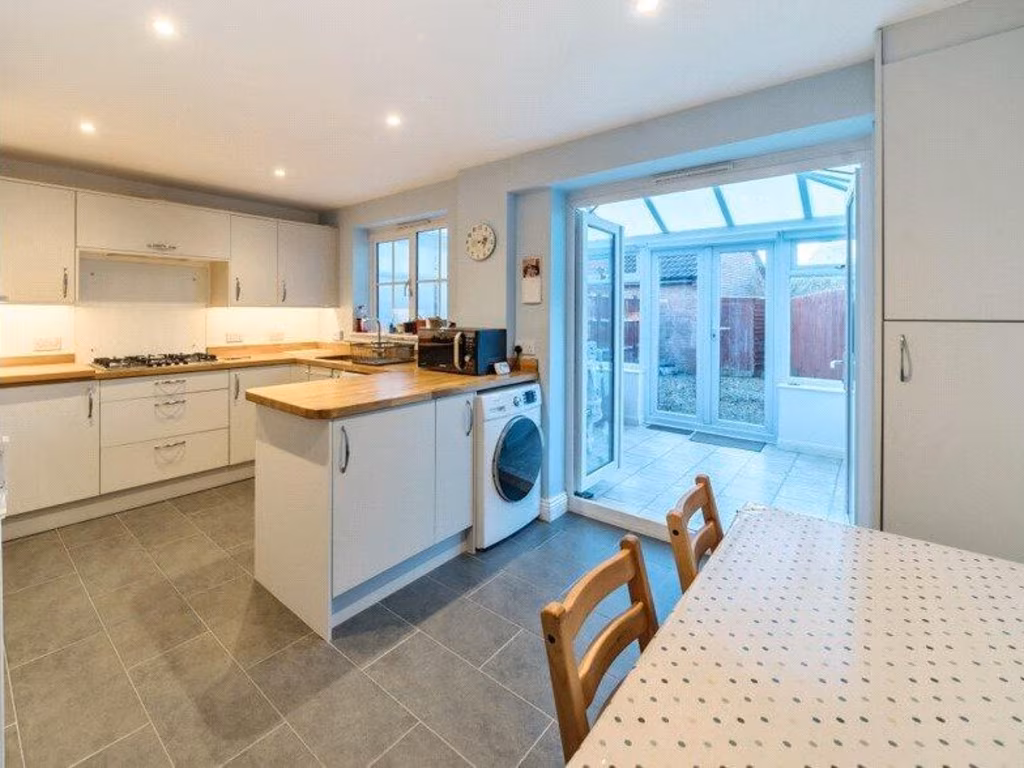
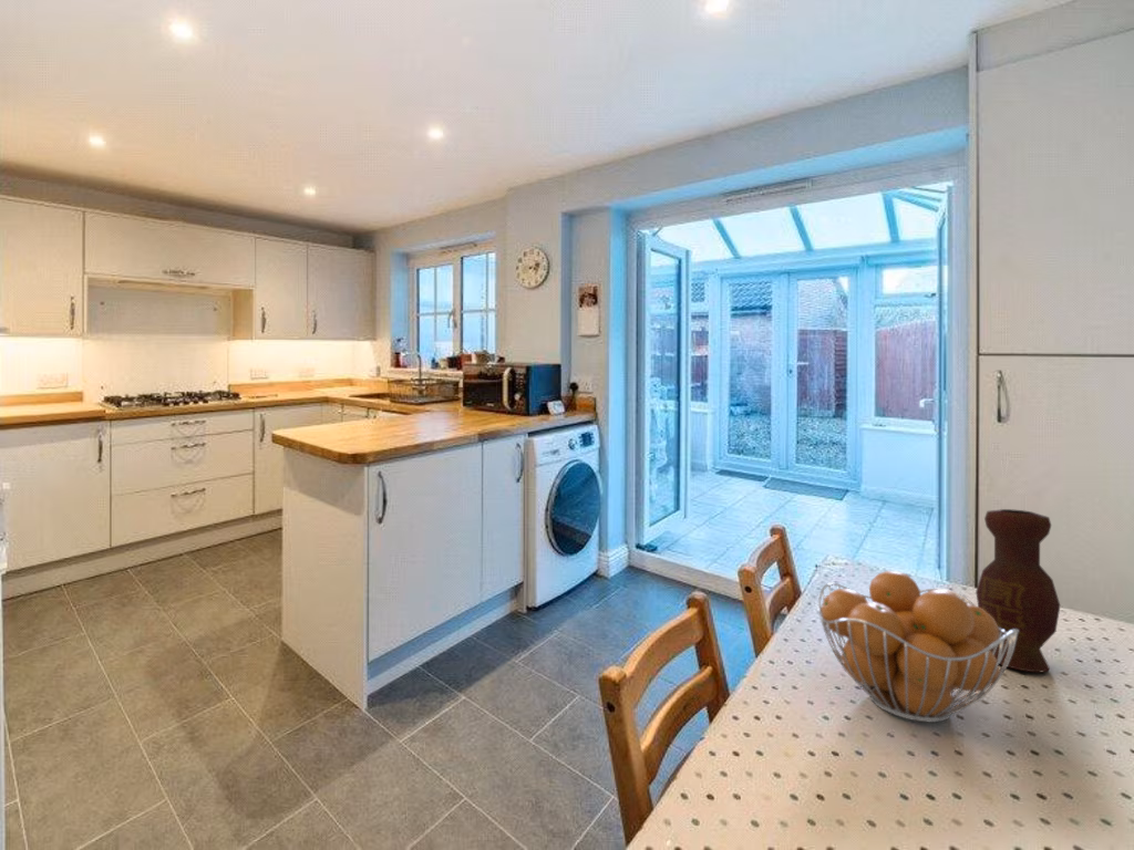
+ vase [975,508,1061,673]
+ fruit basket [817,570,1019,724]
